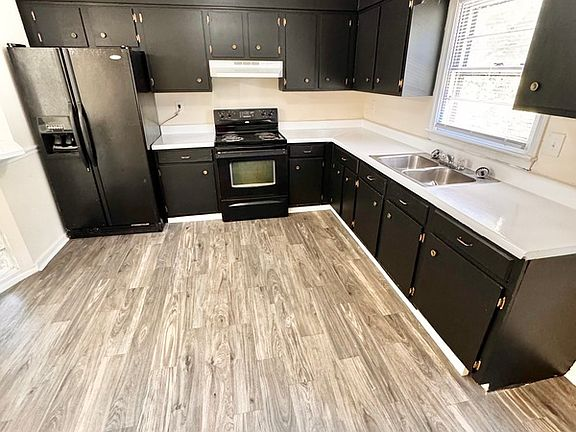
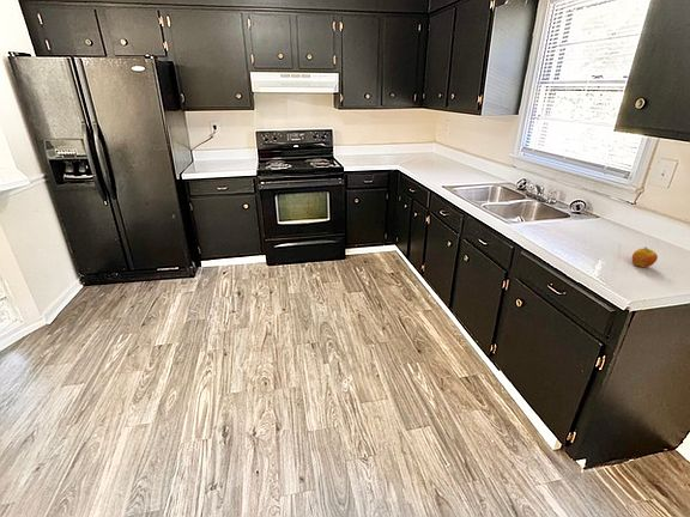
+ apple [631,245,659,268]
